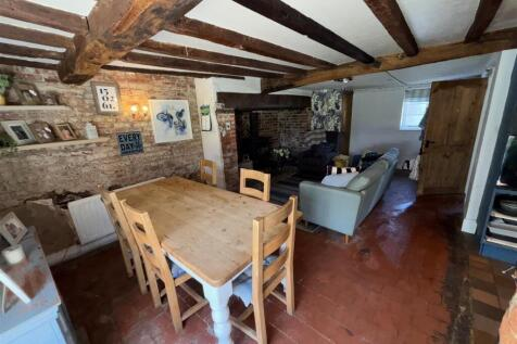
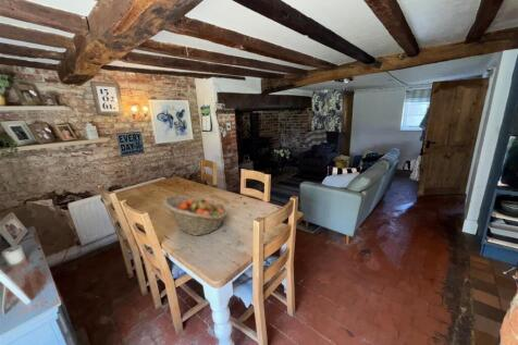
+ fruit basket [162,195,229,237]
